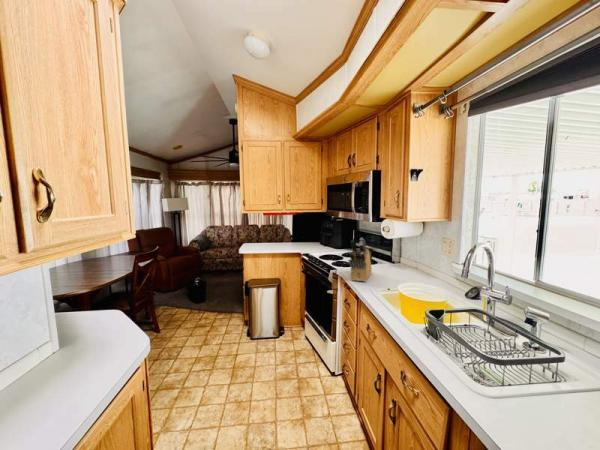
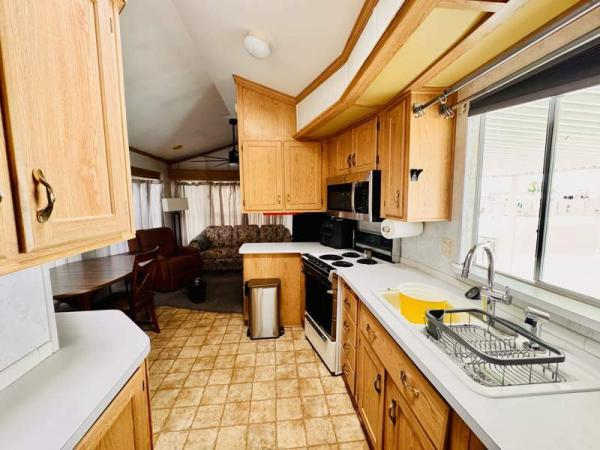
- knife block [348,237,373,283]
